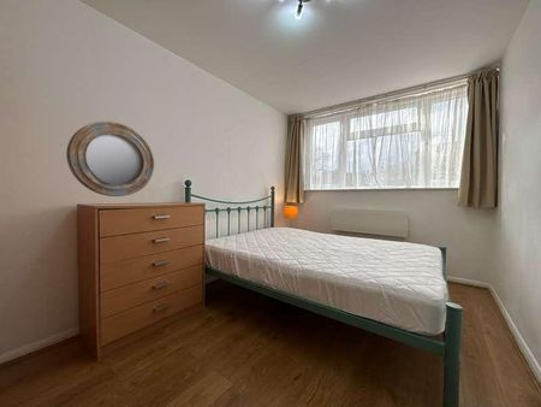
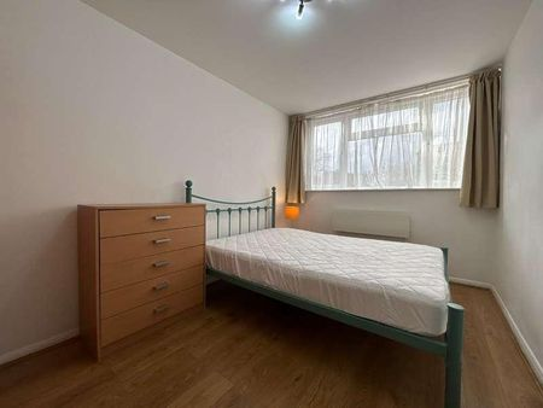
- home mirror [65,120,155,197]
